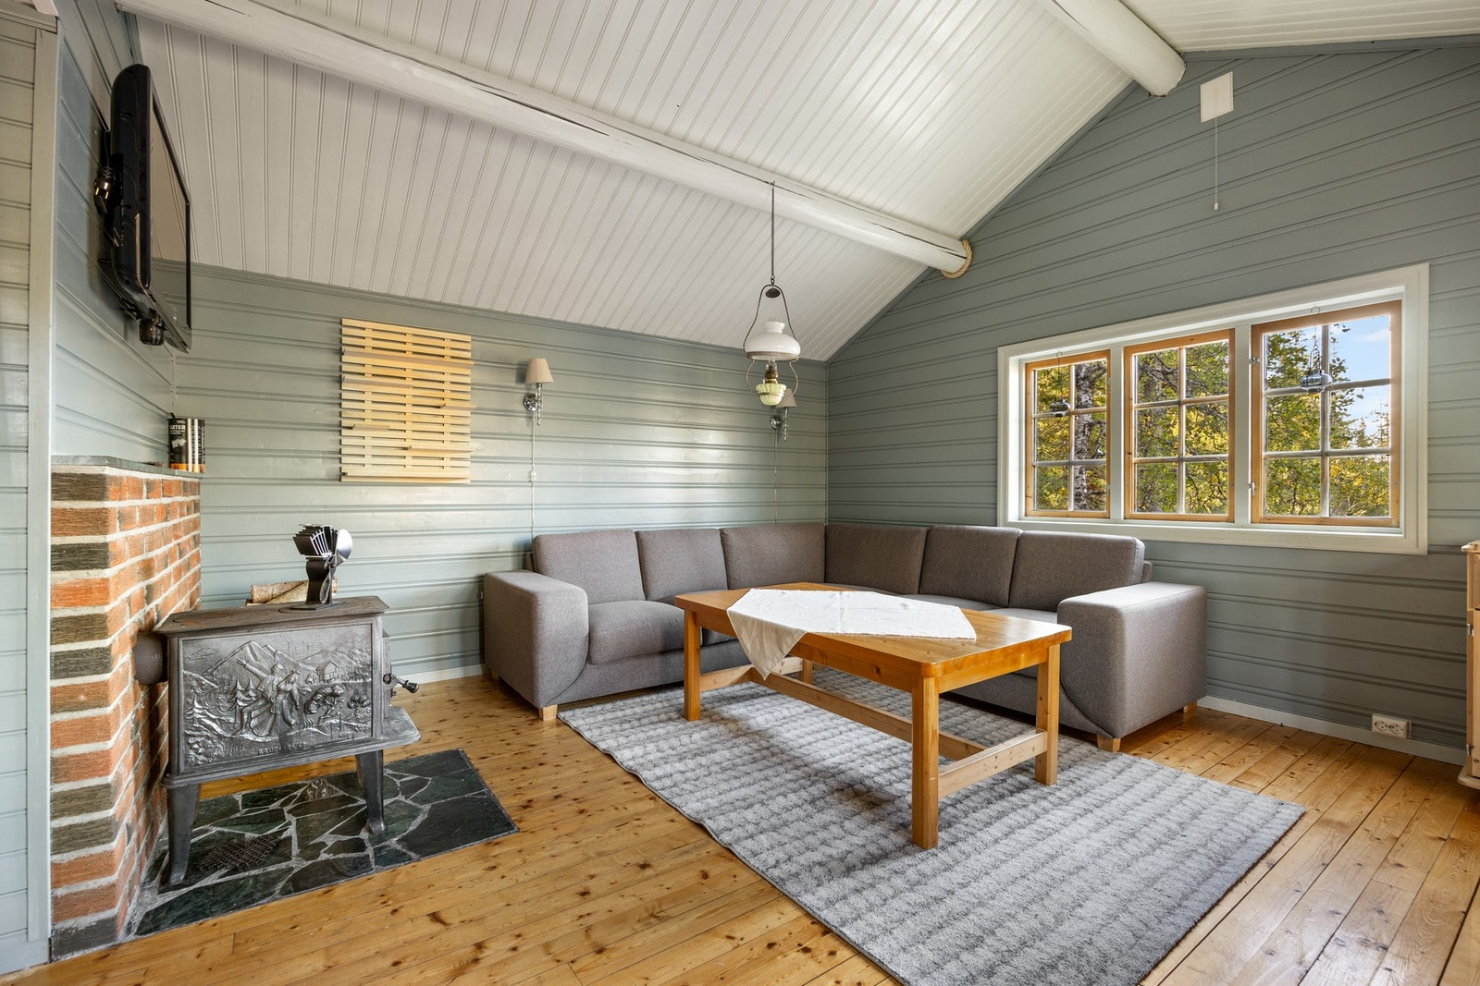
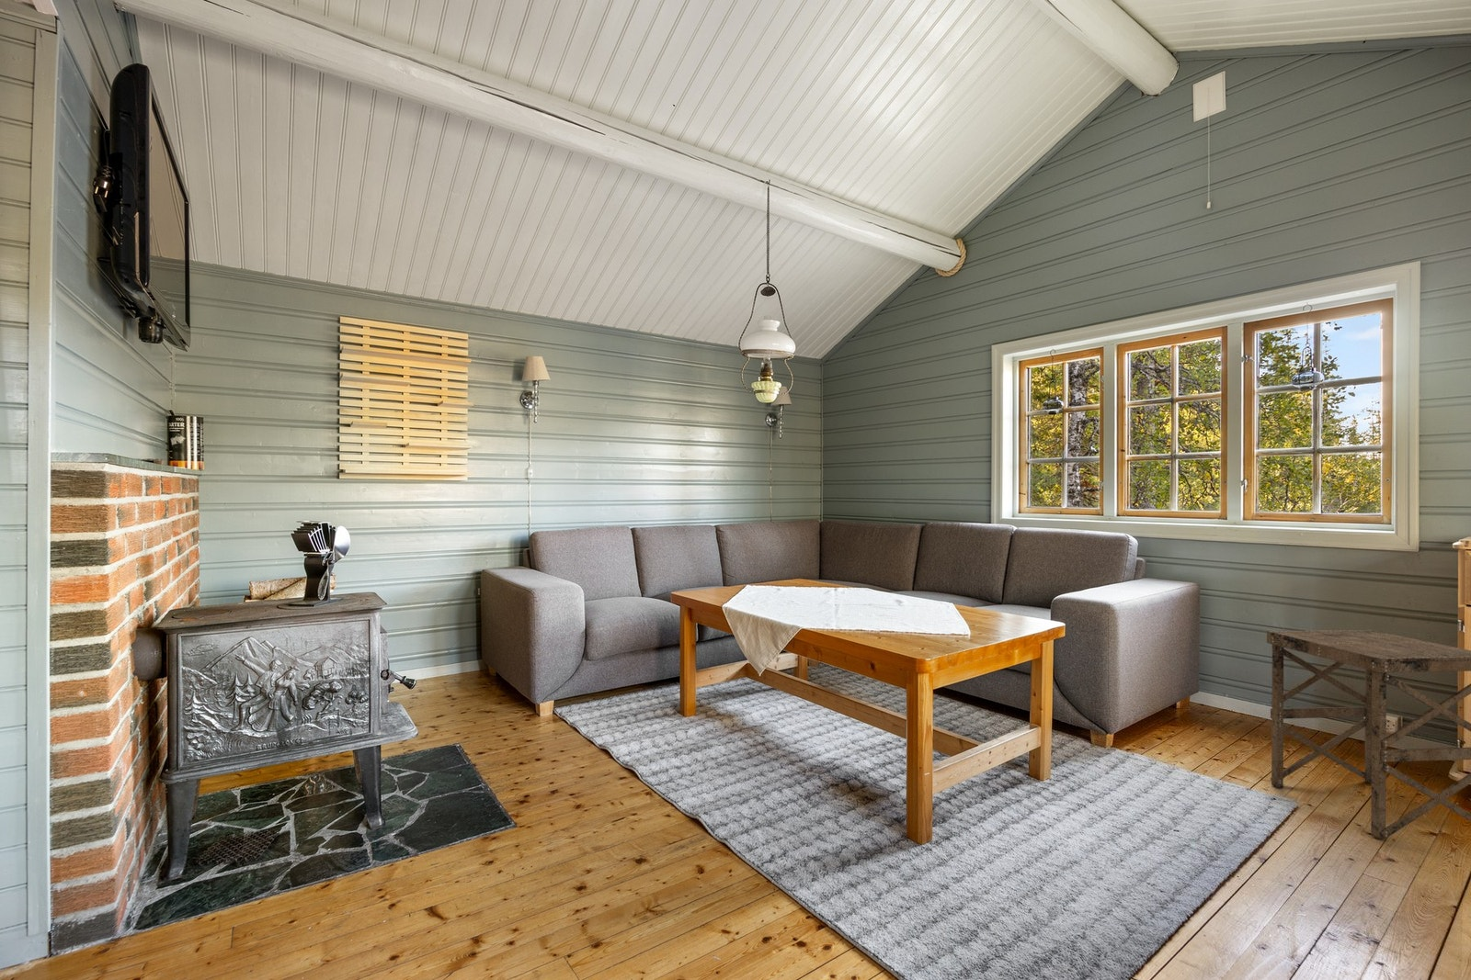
+ side table [1266,629,1471,840]
